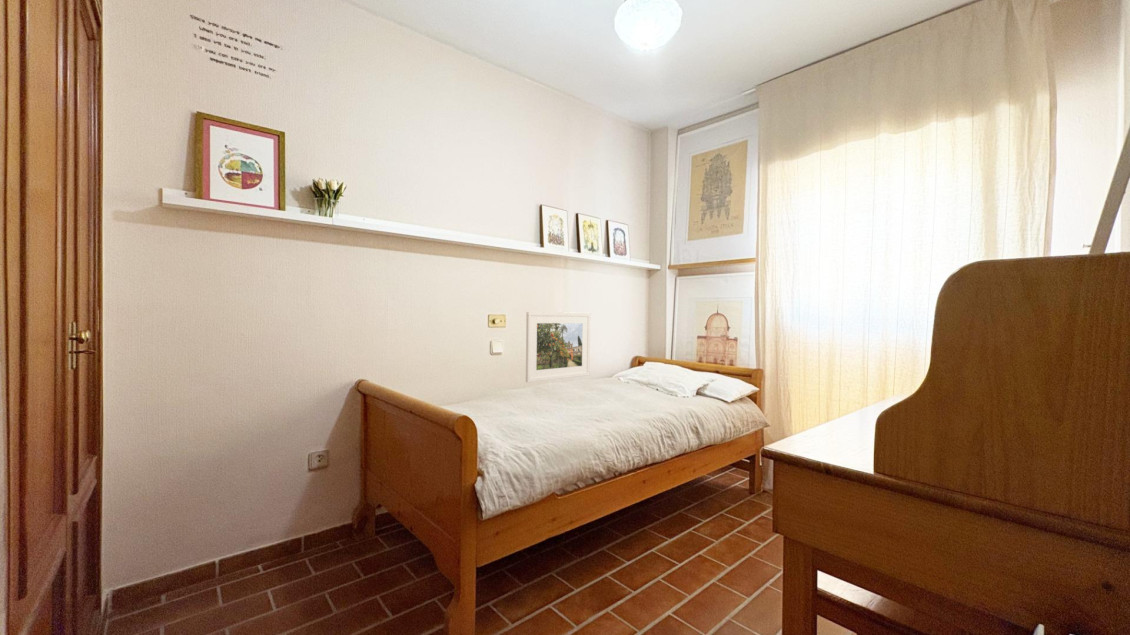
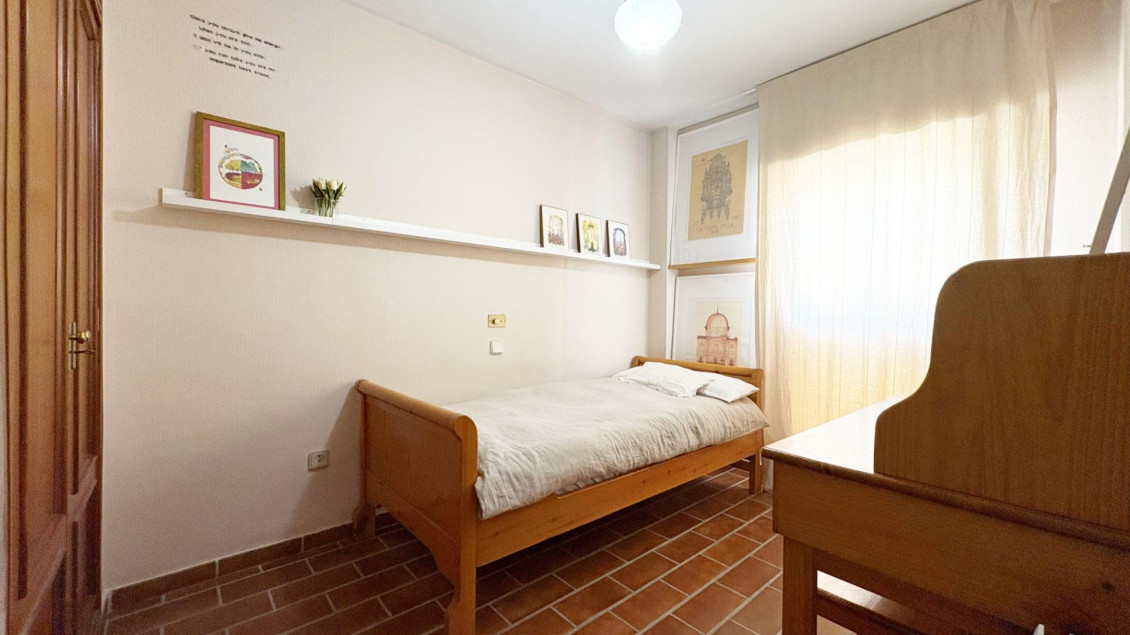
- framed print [525,311,592,383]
